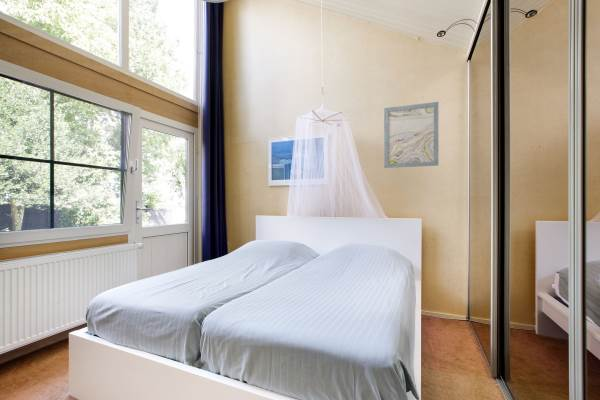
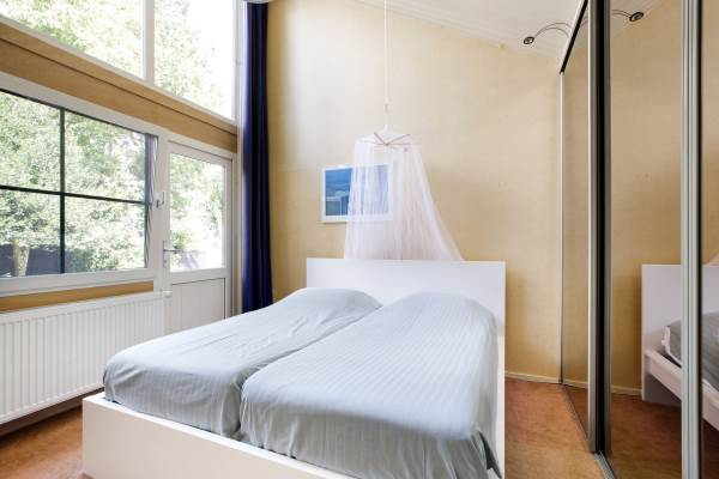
- wall art [383,101,439,169]
